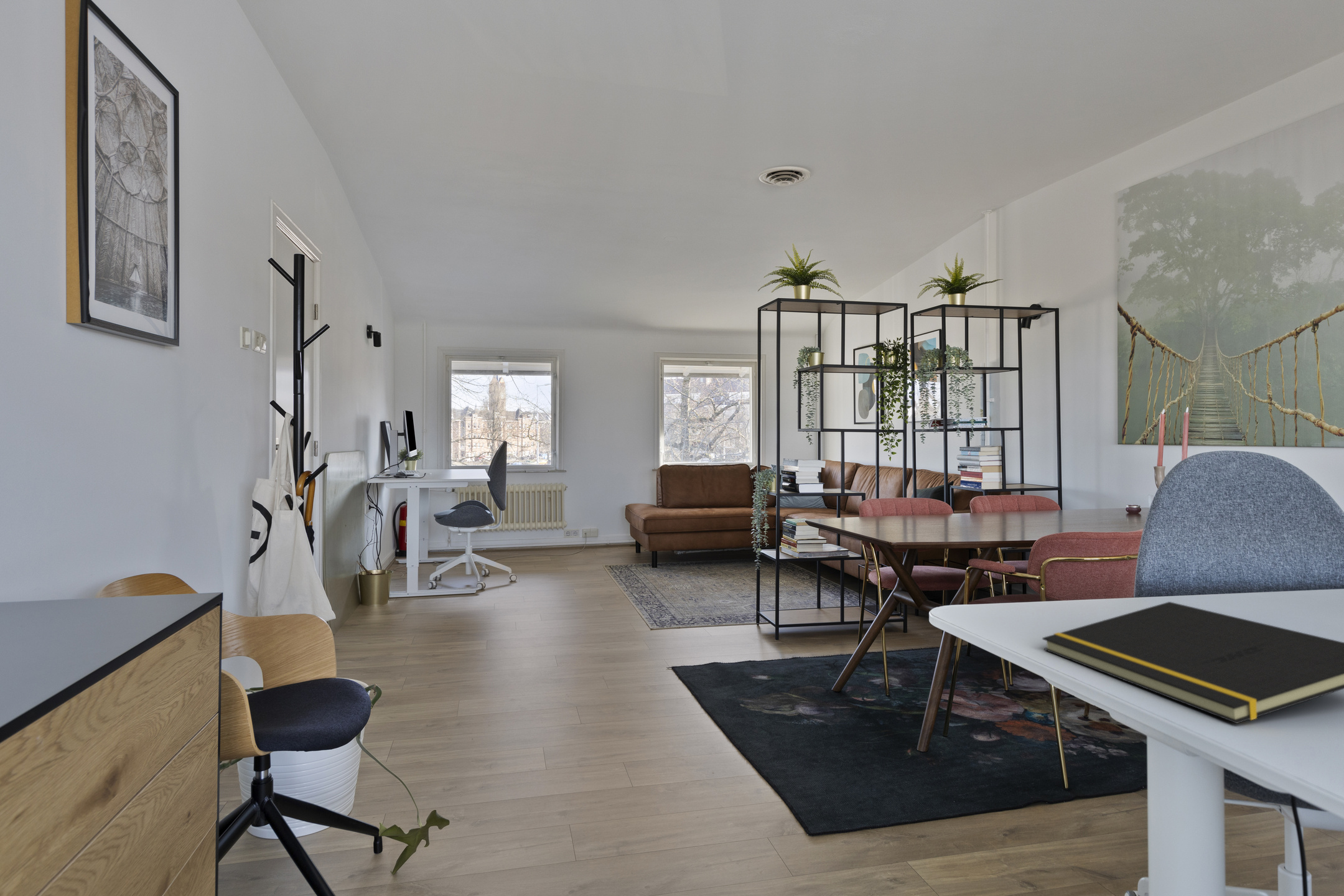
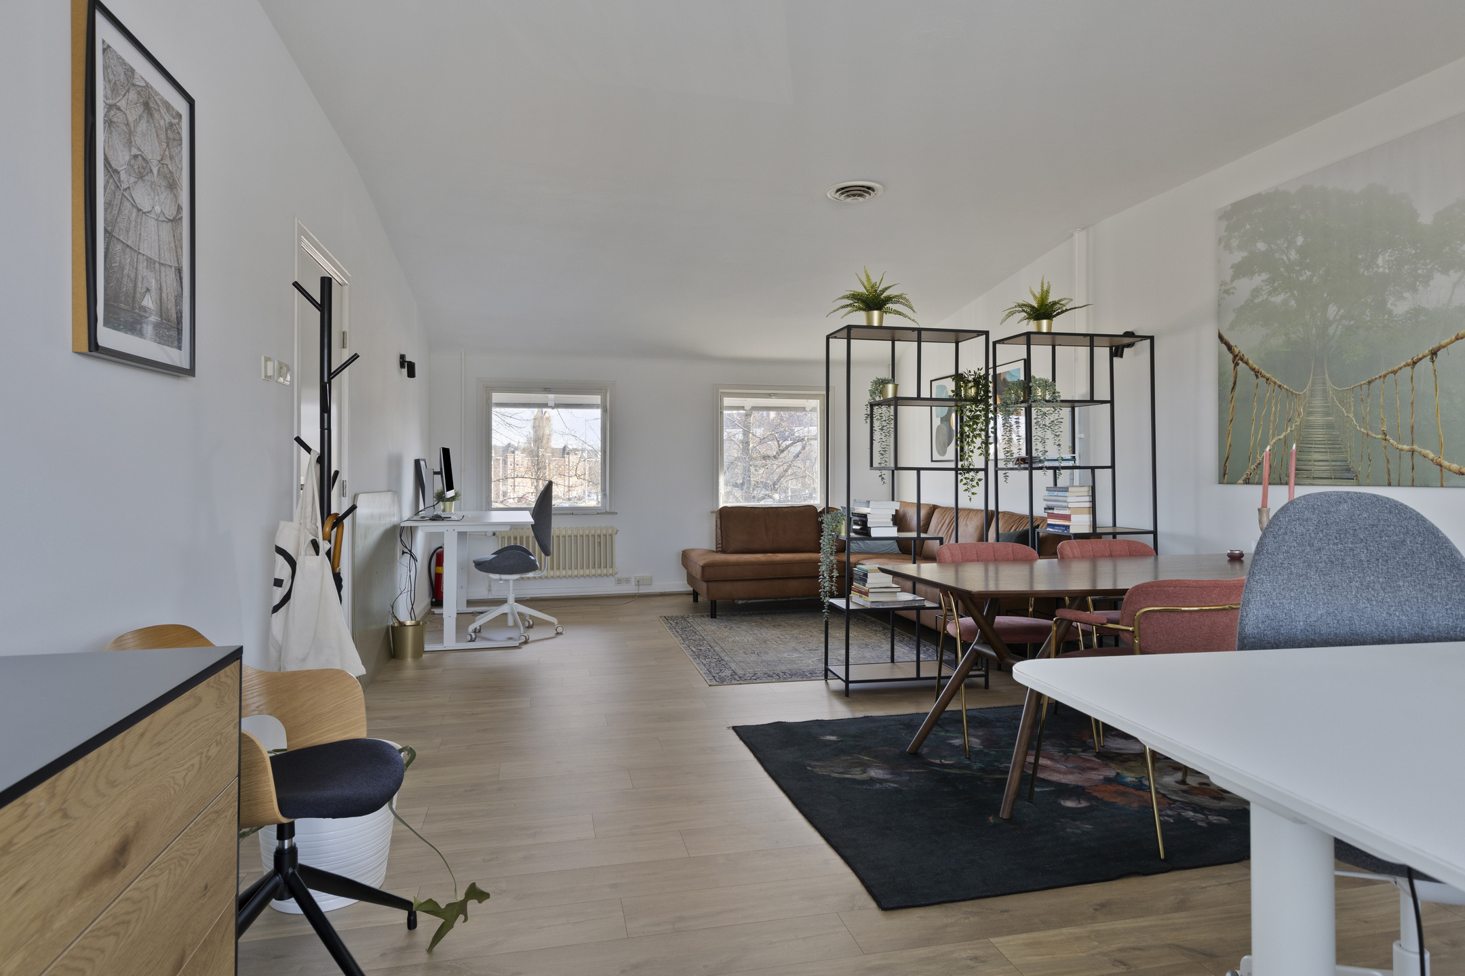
- notepad [1042,601,1344,724]
